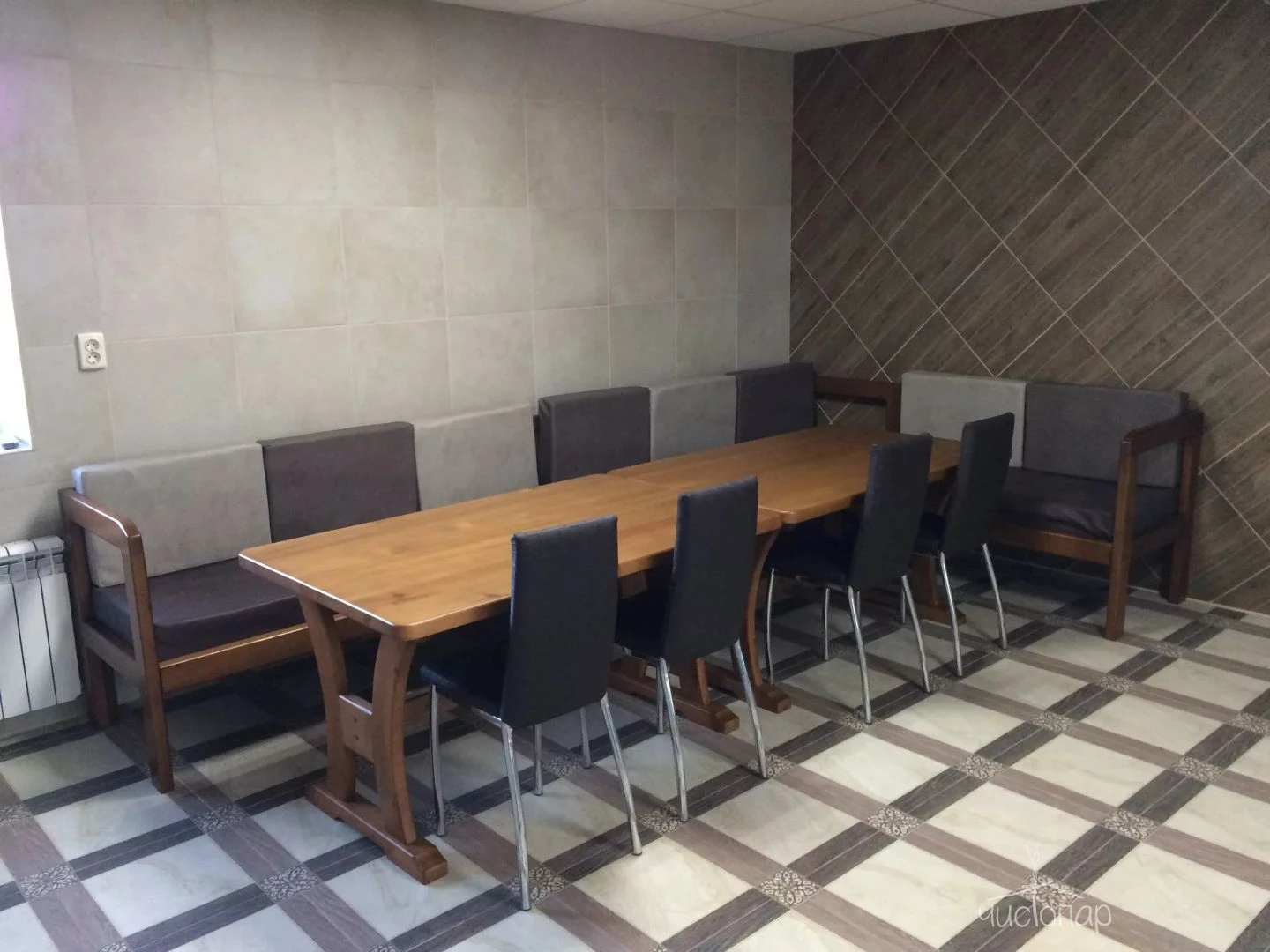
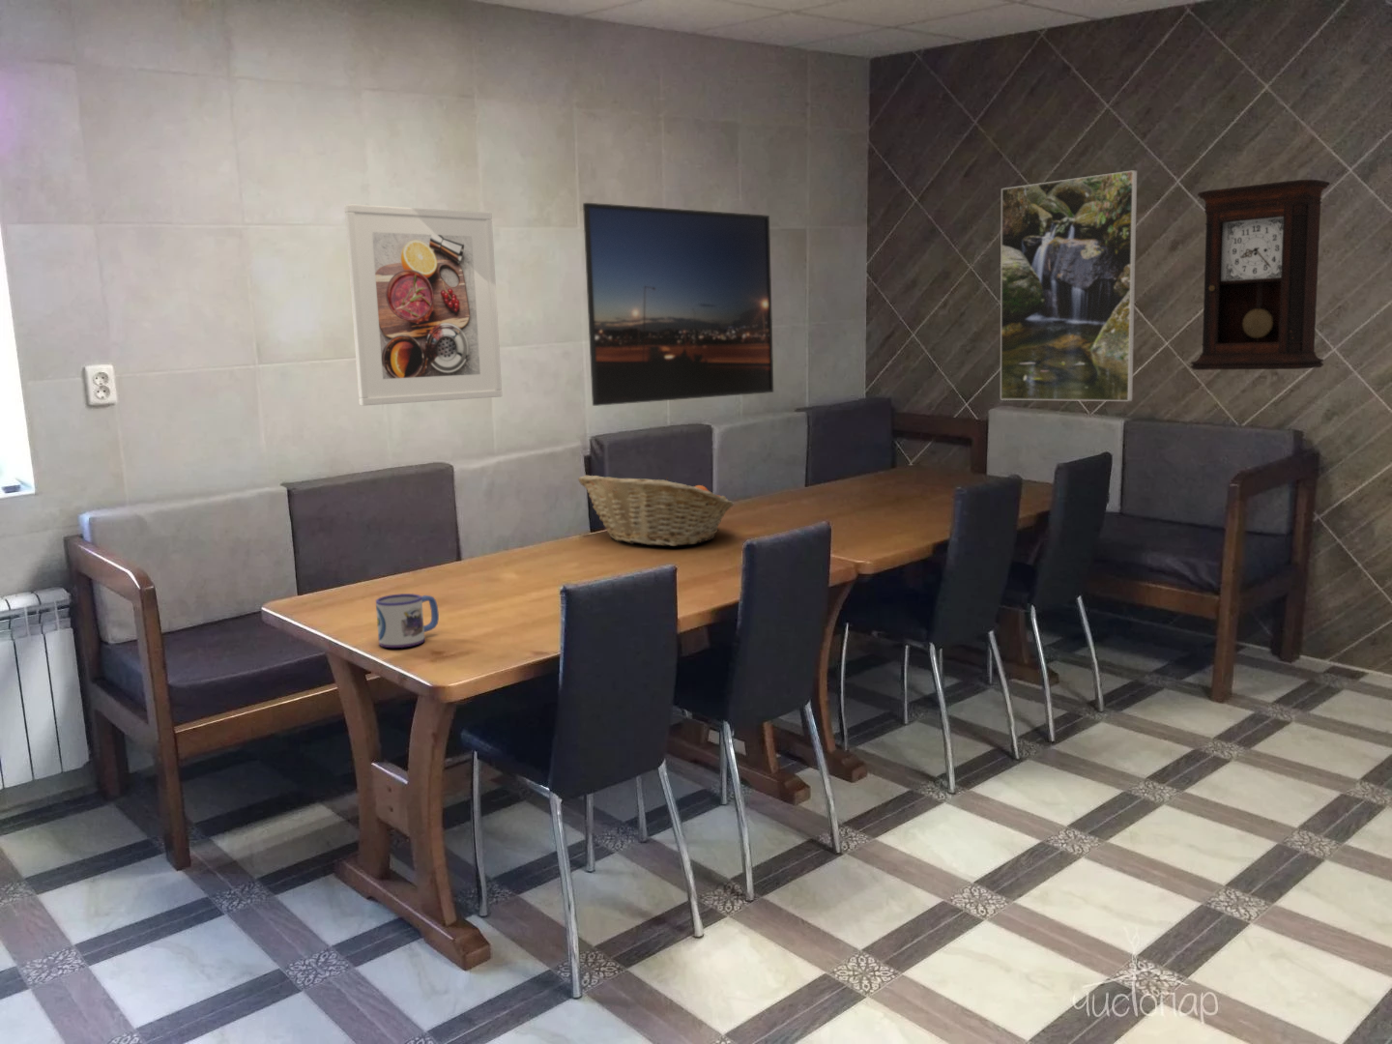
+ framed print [582,202,774,407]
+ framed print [343,203,503,407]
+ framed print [1000,169,1138,402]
+ mug [375,592,440,648]
+ pendulum clock [1190,179,1331,371]
+ fruit basket [578,475,734,547]
